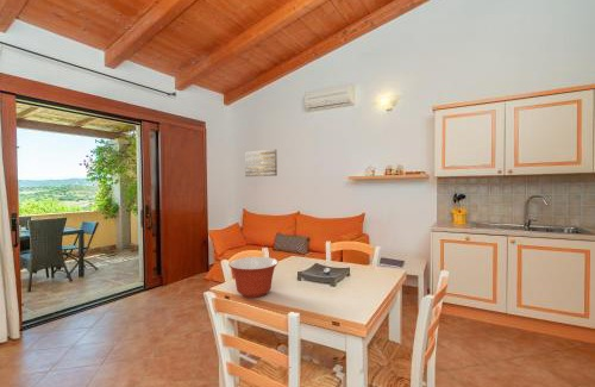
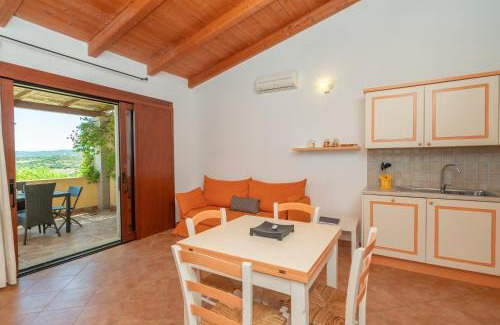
- mixing bowl [227,256,280,299]
- wall art [244,148,278,177]
